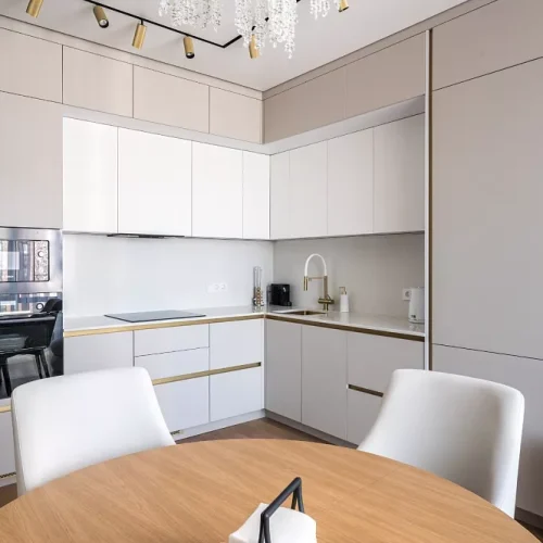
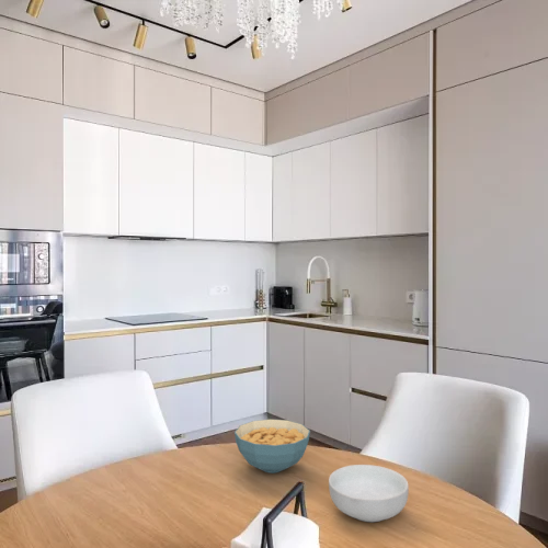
+ cereal bowl [233,419,311,473]
+ cereal bowl [328,464,410,523]
